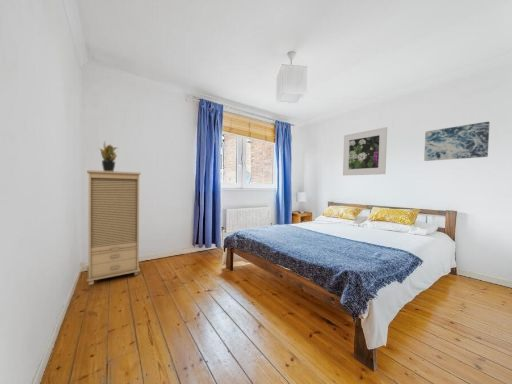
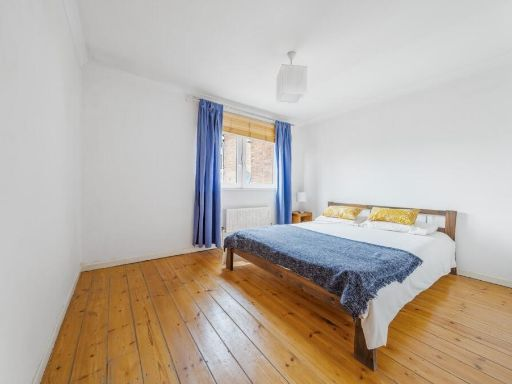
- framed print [342,126,388,176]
- potted plant [98,141,120,172]
- cabinet [86,169,142,286]
- wall art [423,121,491,162]
